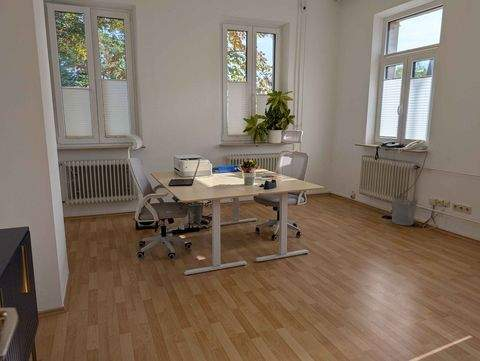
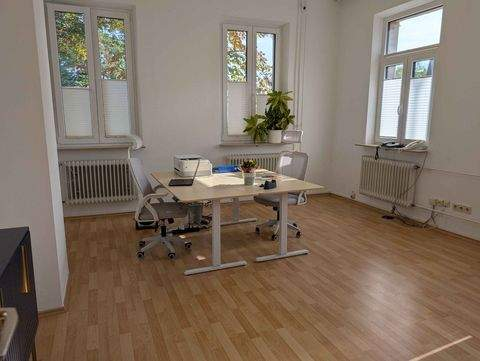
- waste bin [391,195,418,226]
